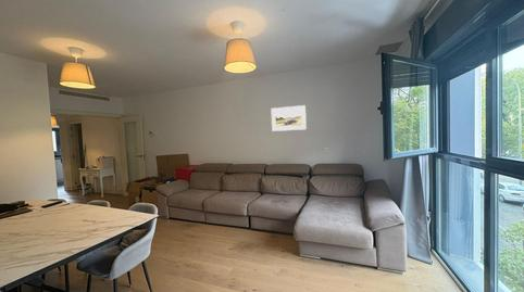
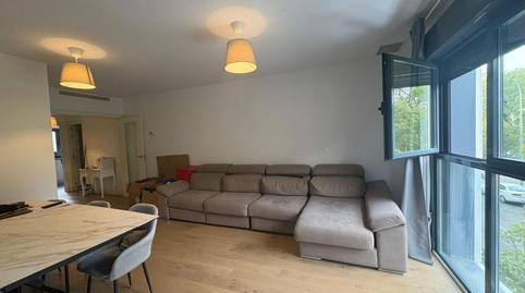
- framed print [271,104,308,132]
